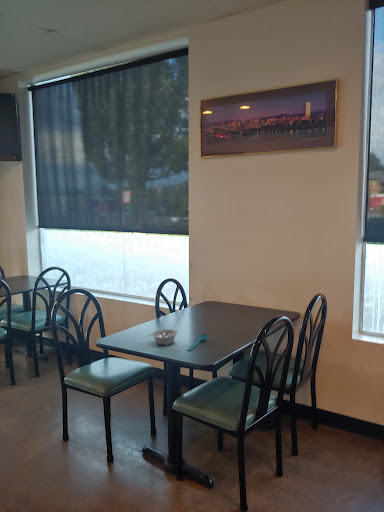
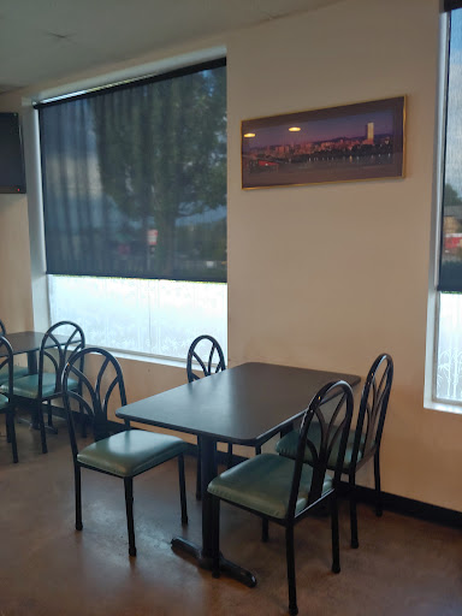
- spoon [187,333,208,352]
- legume [147,328,178,346]
